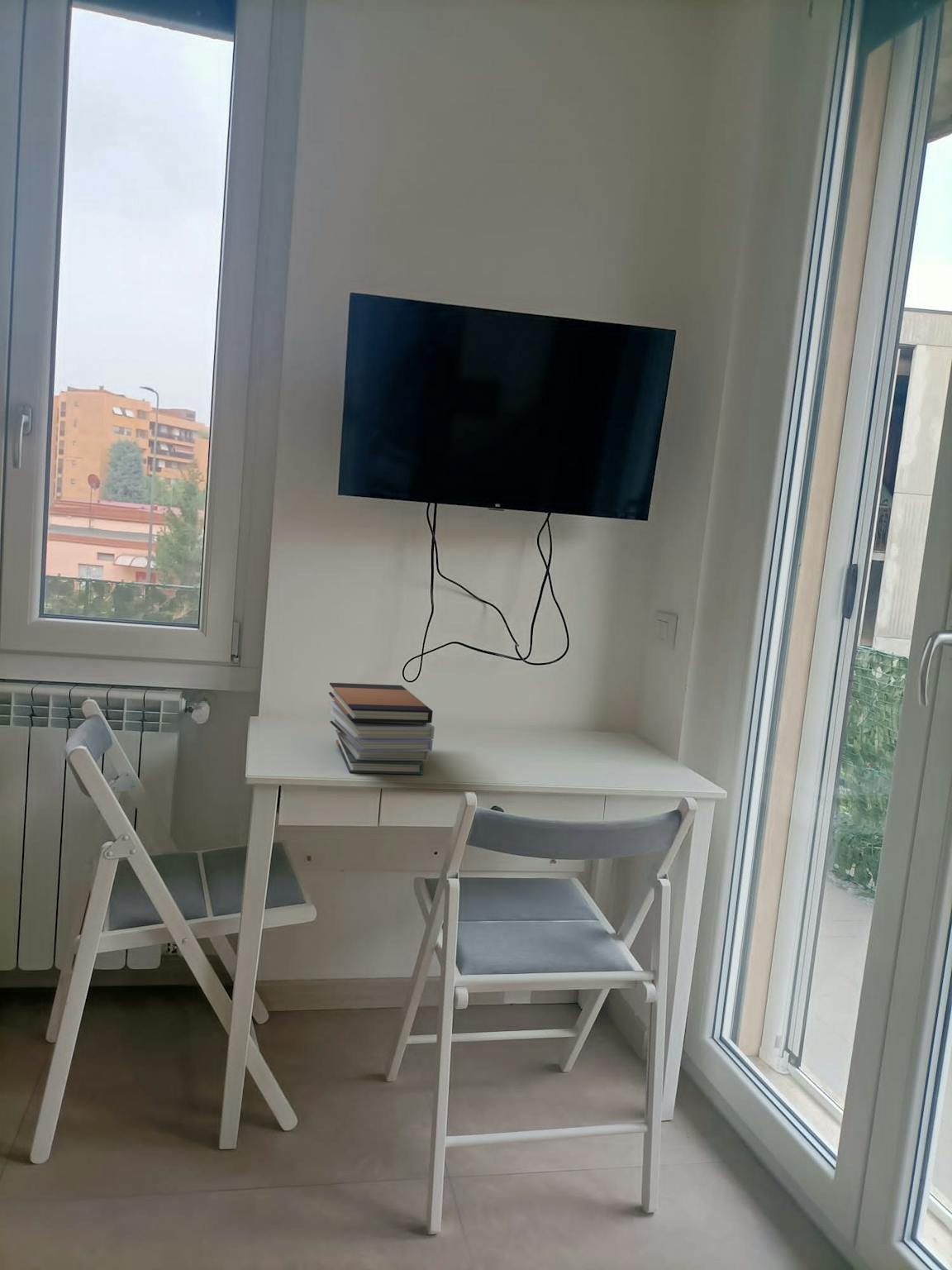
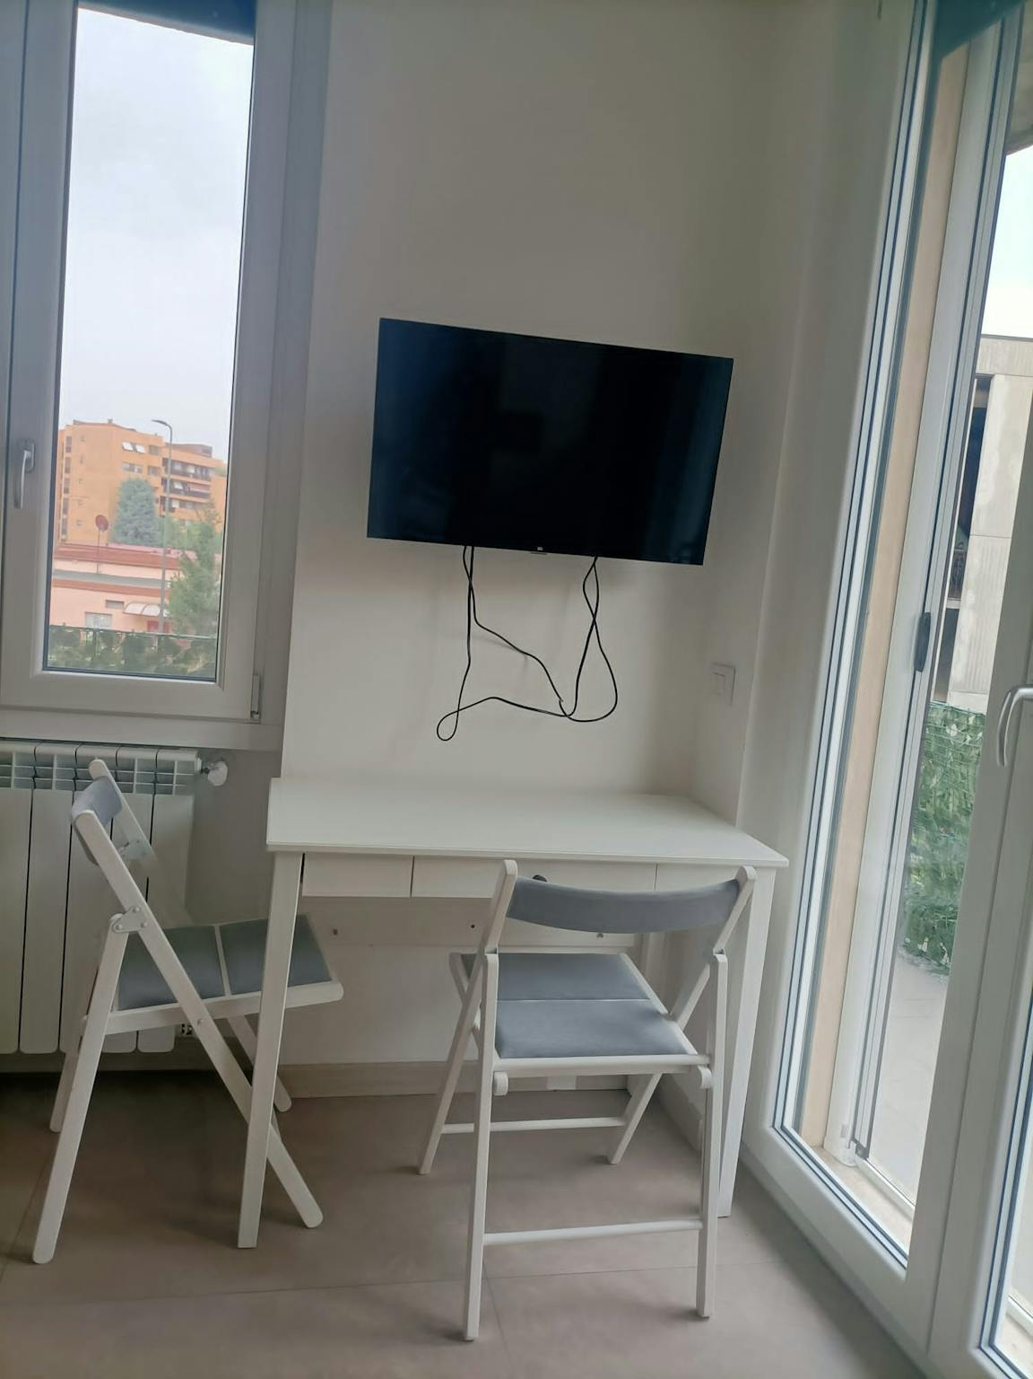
- book stack [327,682,436,776]
